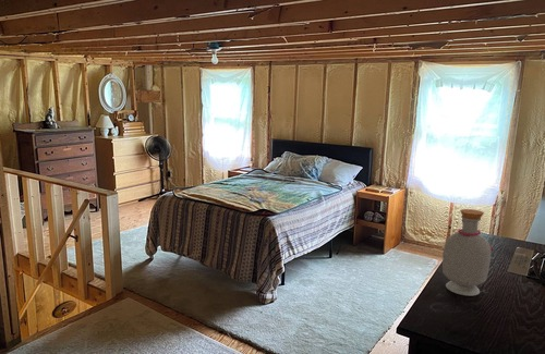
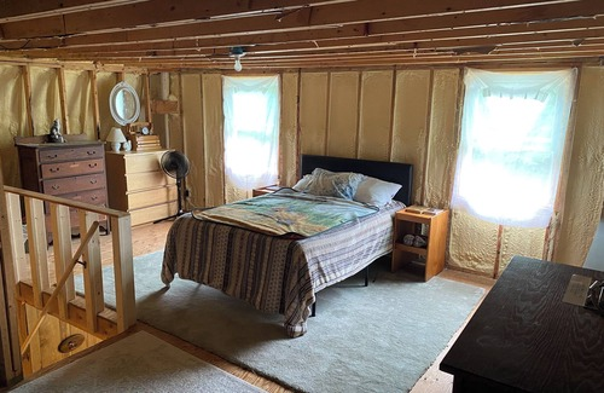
- bottle [441,208,495,296]
